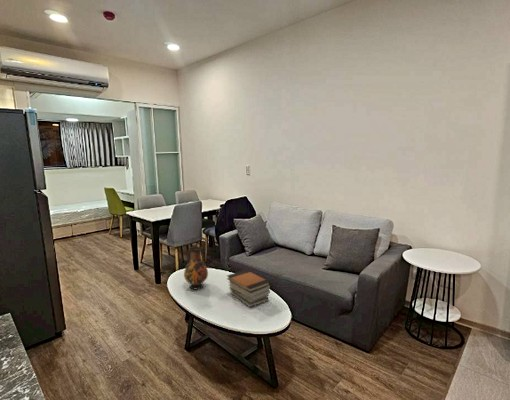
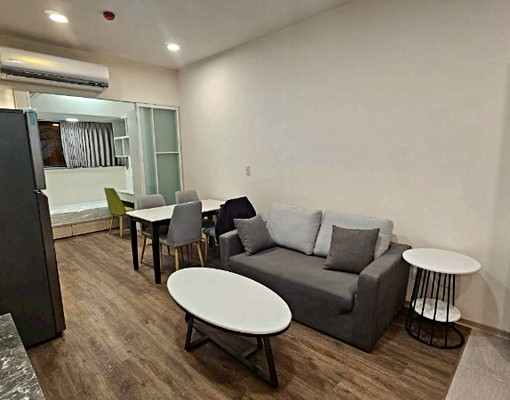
- book stack [226,269,271,308]
- vase [183,245,209,290]
